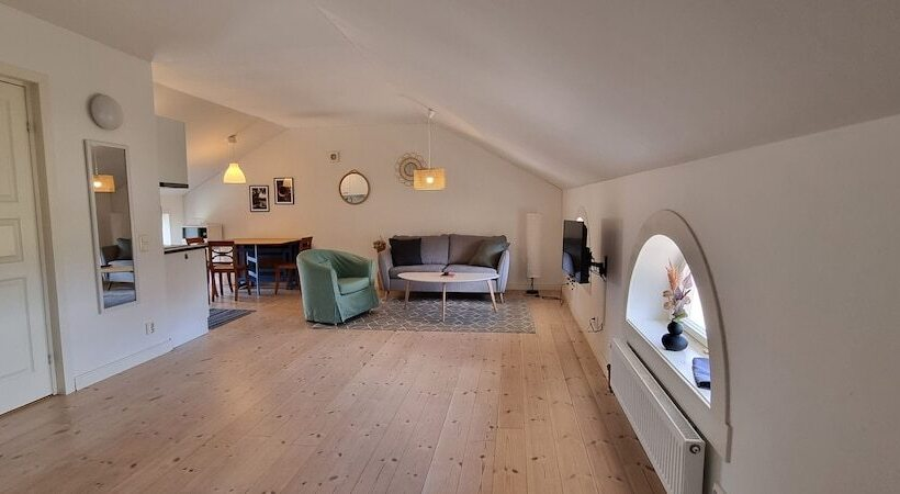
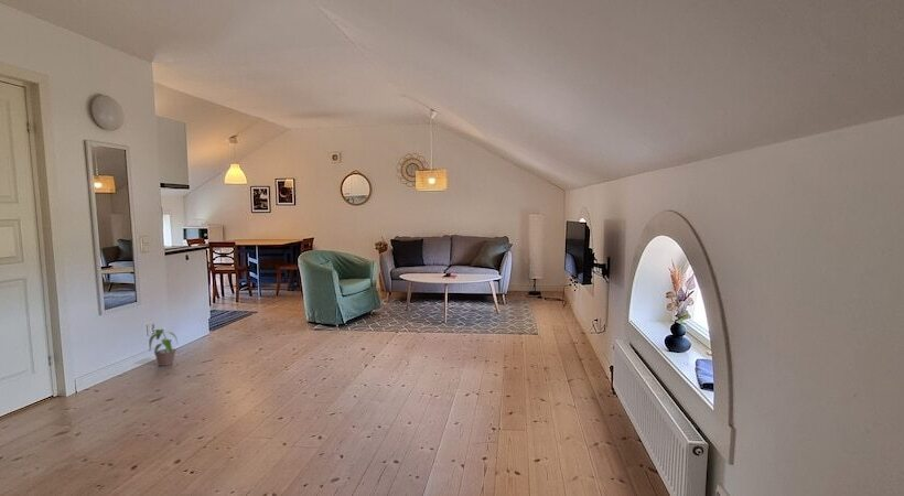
+ potted plant [148,327,180,367]
